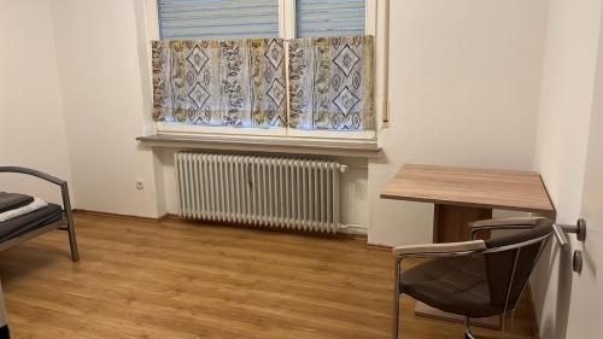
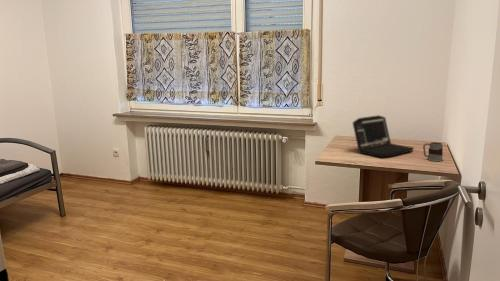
+ mug [422,141,444,162]
+ laptop [352,114,415,159]
